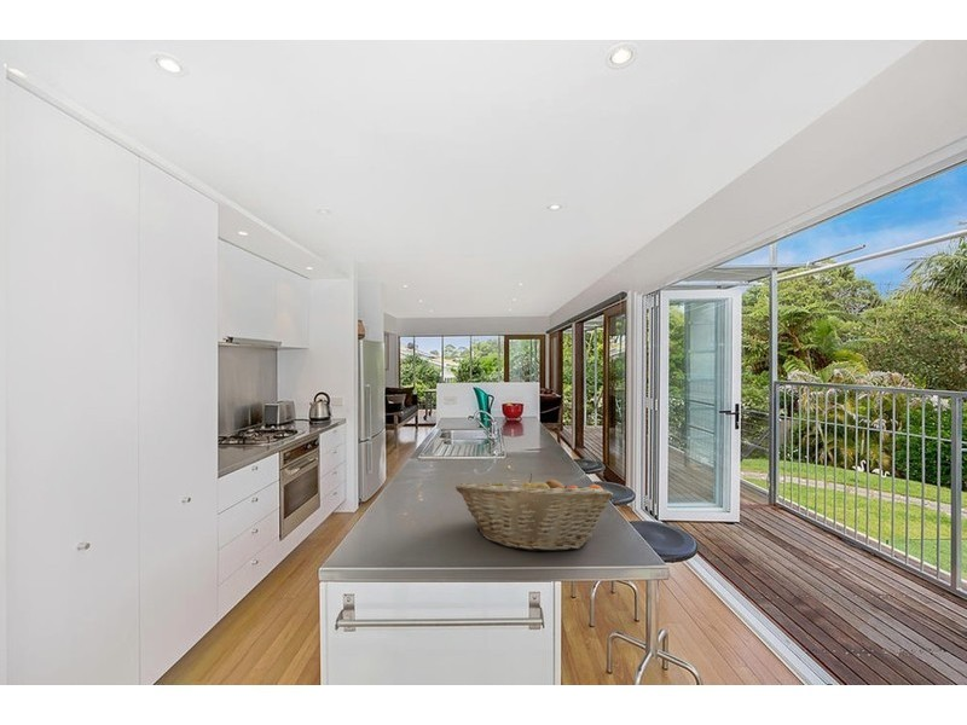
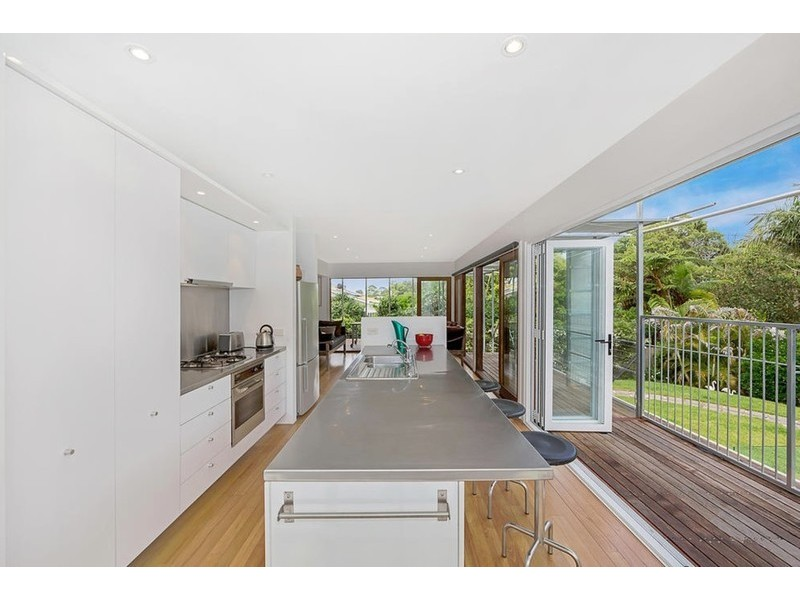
- fruit basket [454,472,614,552]
